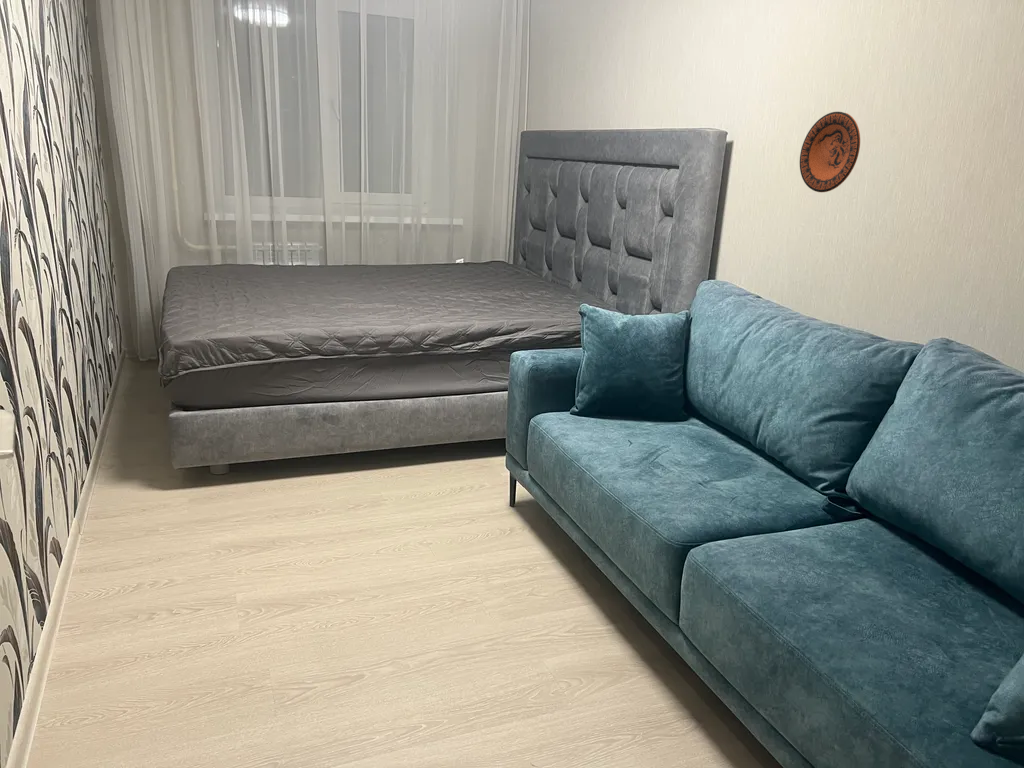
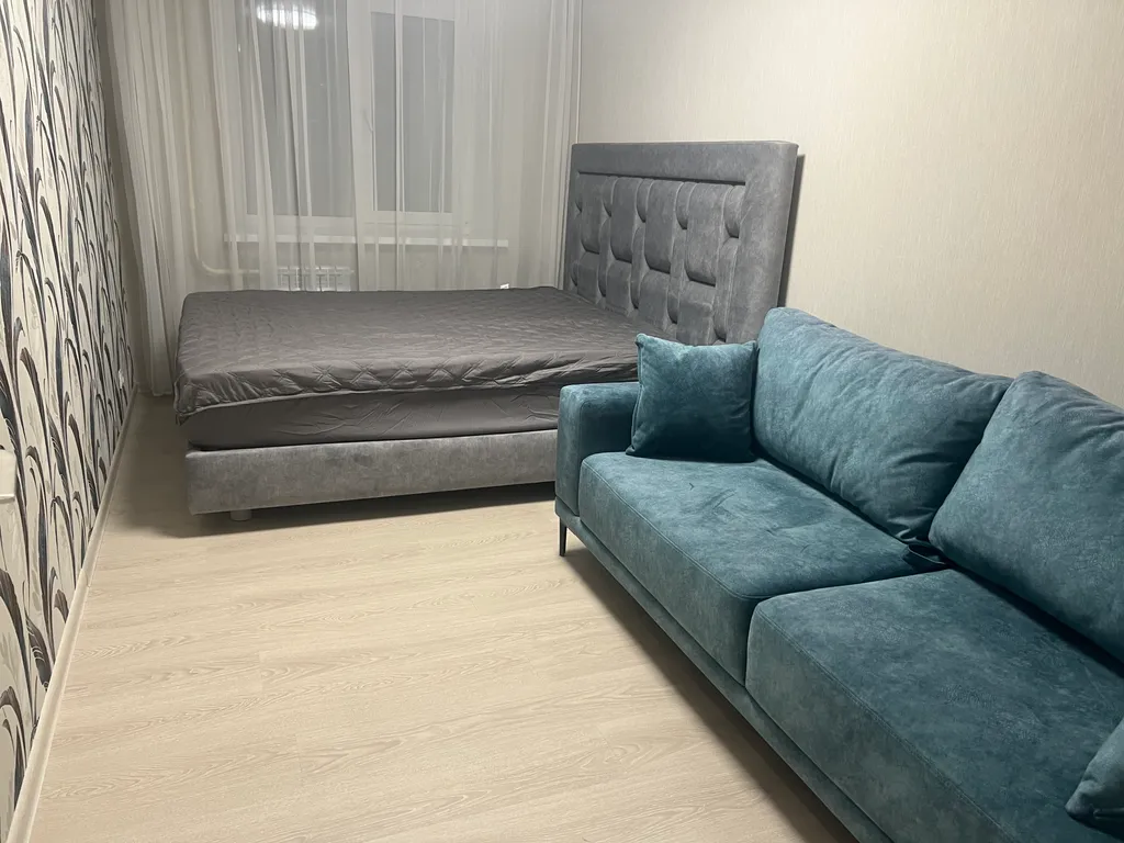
- decorative plate [799,111,861,193]
